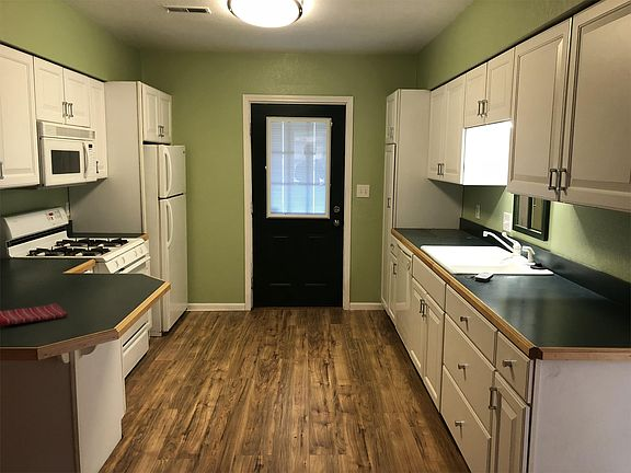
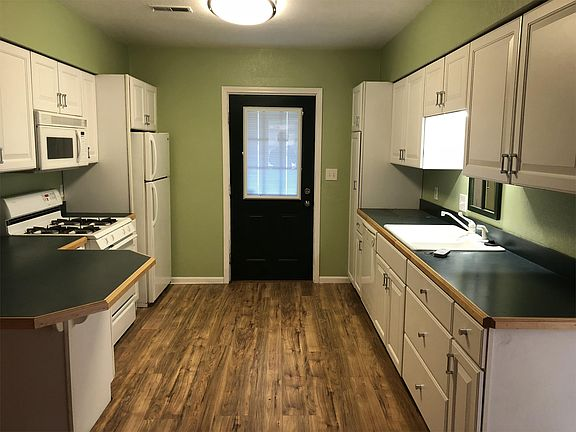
- dish towel [0,302,69,327]
